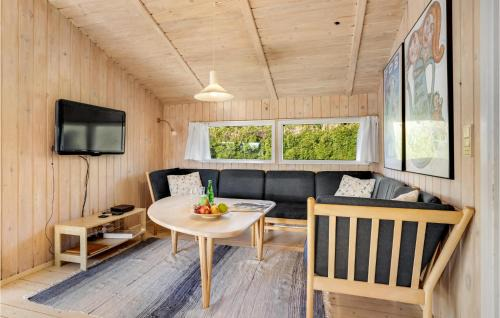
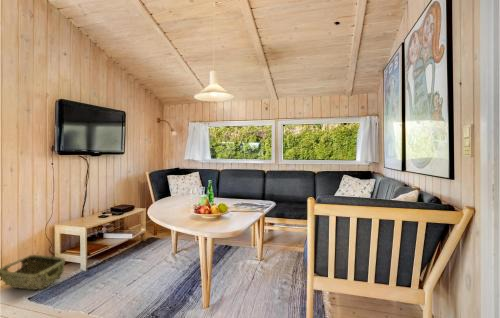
+ woven basket [0,254,66,291]
